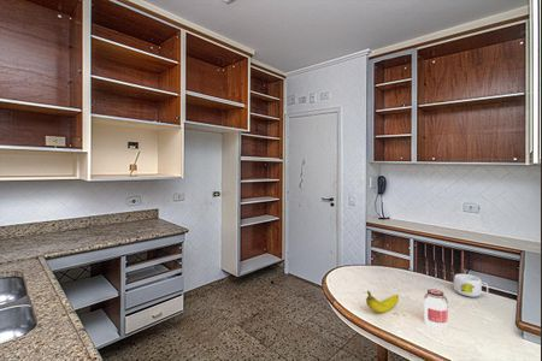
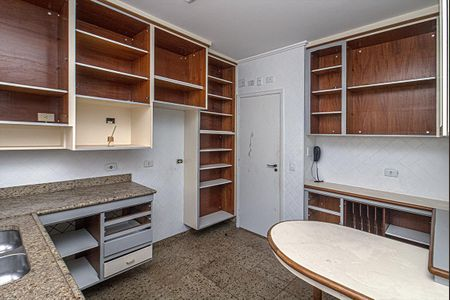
- jar [423,288,449,331]
- fruit [365,290,400,314]
- mug [453,273,489,298]
